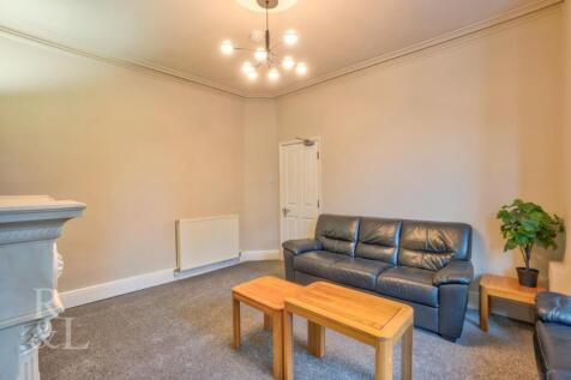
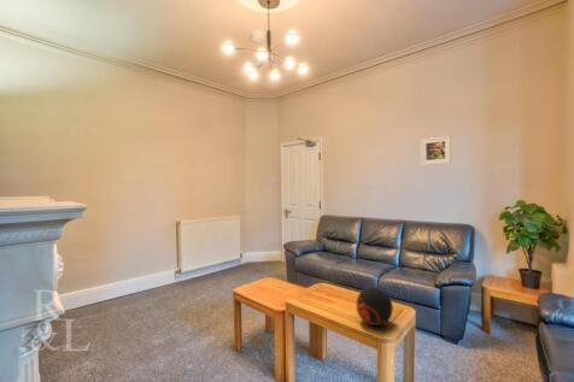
+ decorative ball [355,287,394,327]
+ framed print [420,135,452,166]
